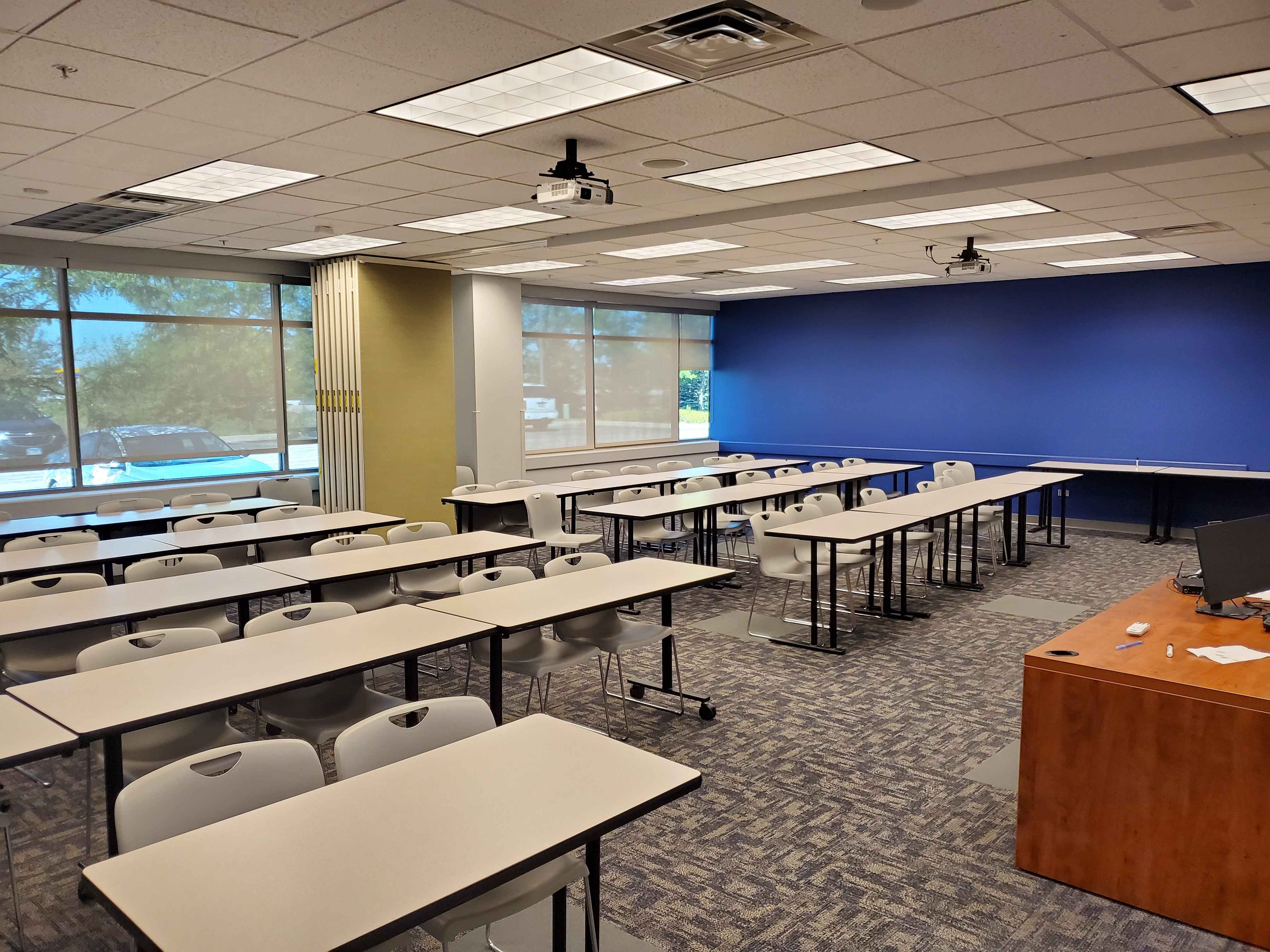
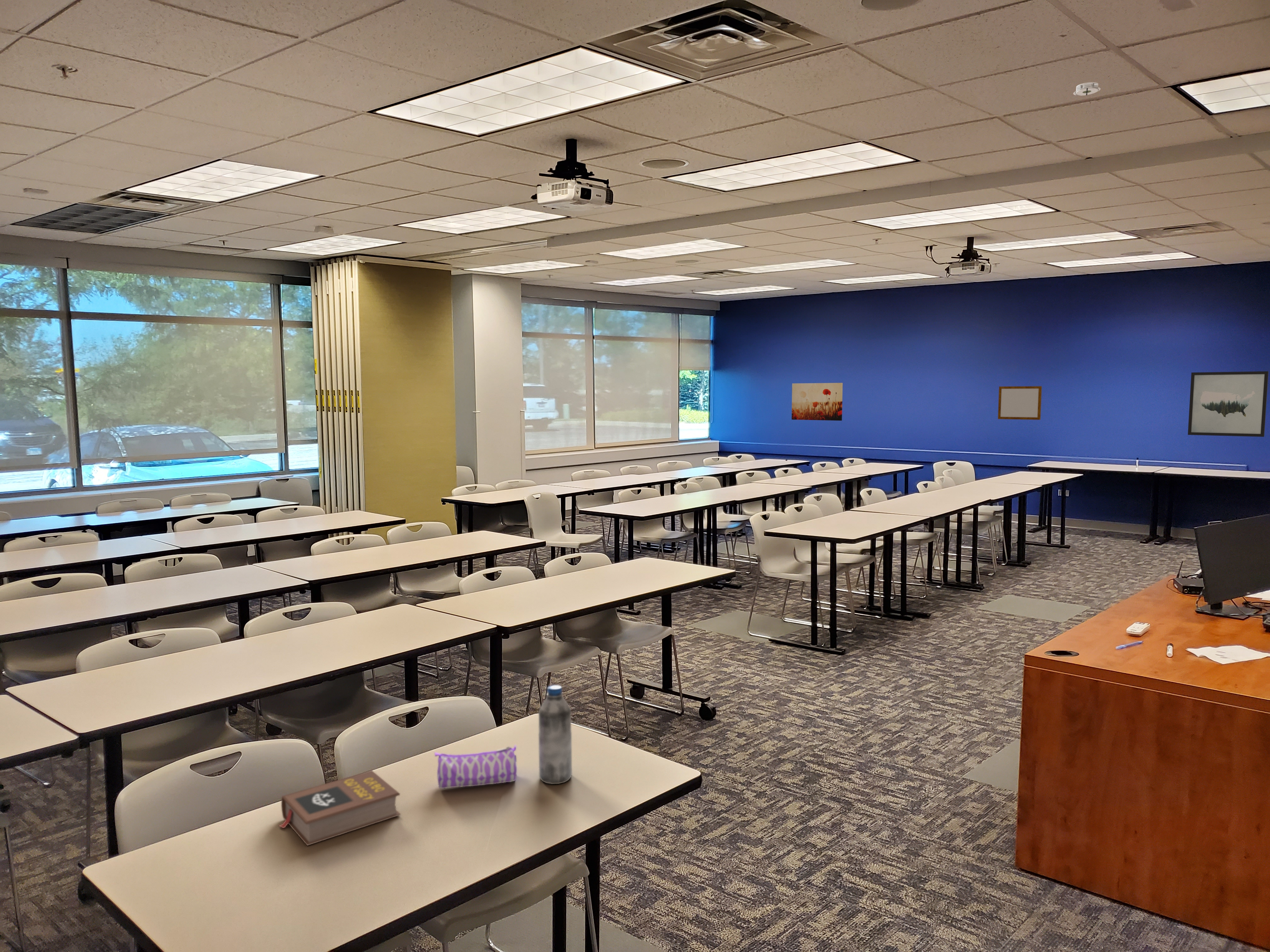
+ water bottle [538,685,572,785]
+ smoke detector [1072,82,1101,98]
+ wall art [791,383,843,421]
+ pencil case [434,745,517,789]
+ book [278,770,401,846]
+ writing board [998,386,1042,420]
+ wall art [1187,371,1269,437]
